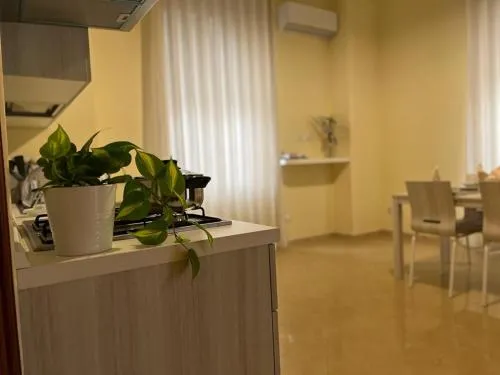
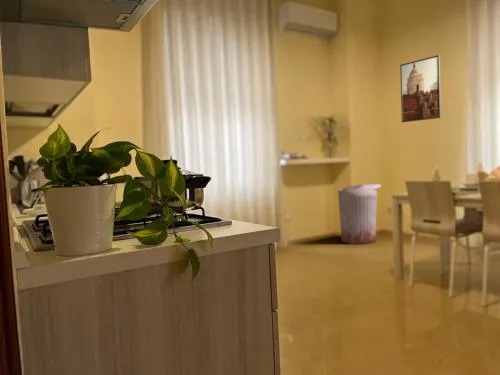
+ trash can [337,183,382,245]
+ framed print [399,54,442,123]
